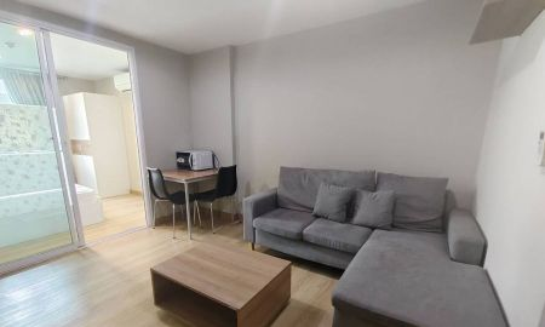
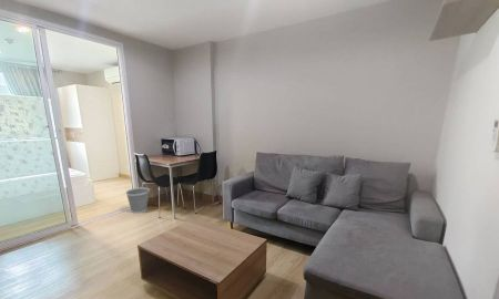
+ wastebasket [125,186,151,215]
